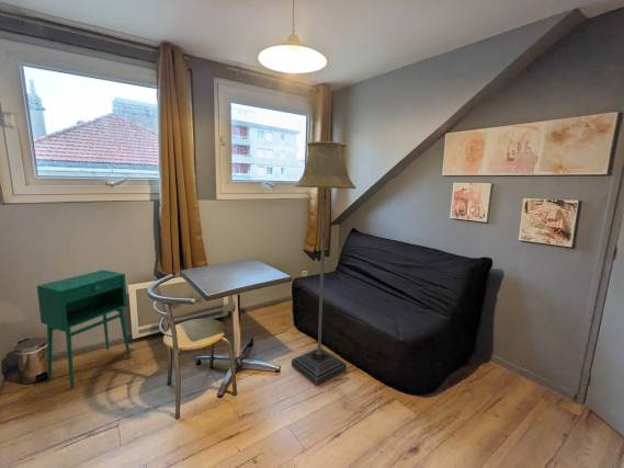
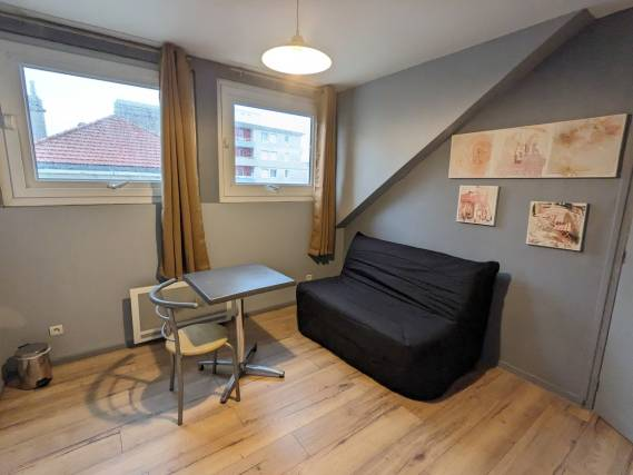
- storage cabinet [36,269,132,389]
- floor lamp [291,140,358,386]
